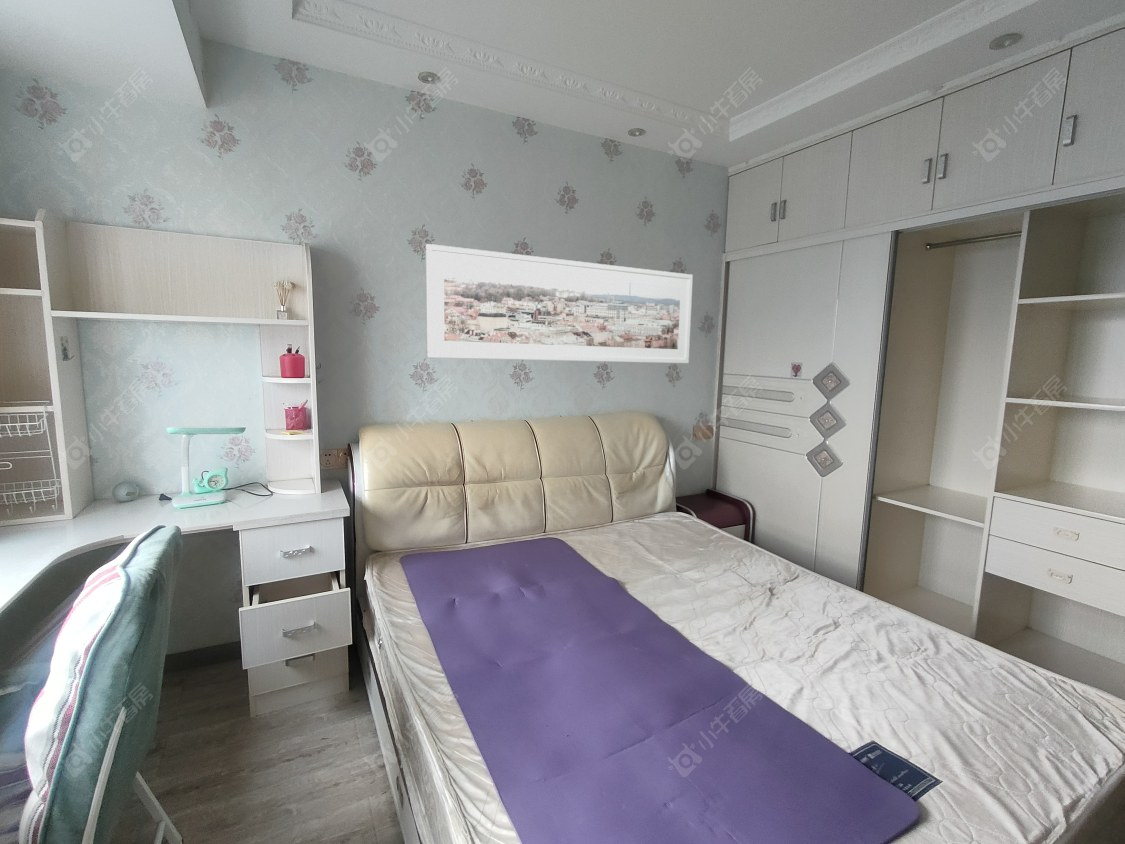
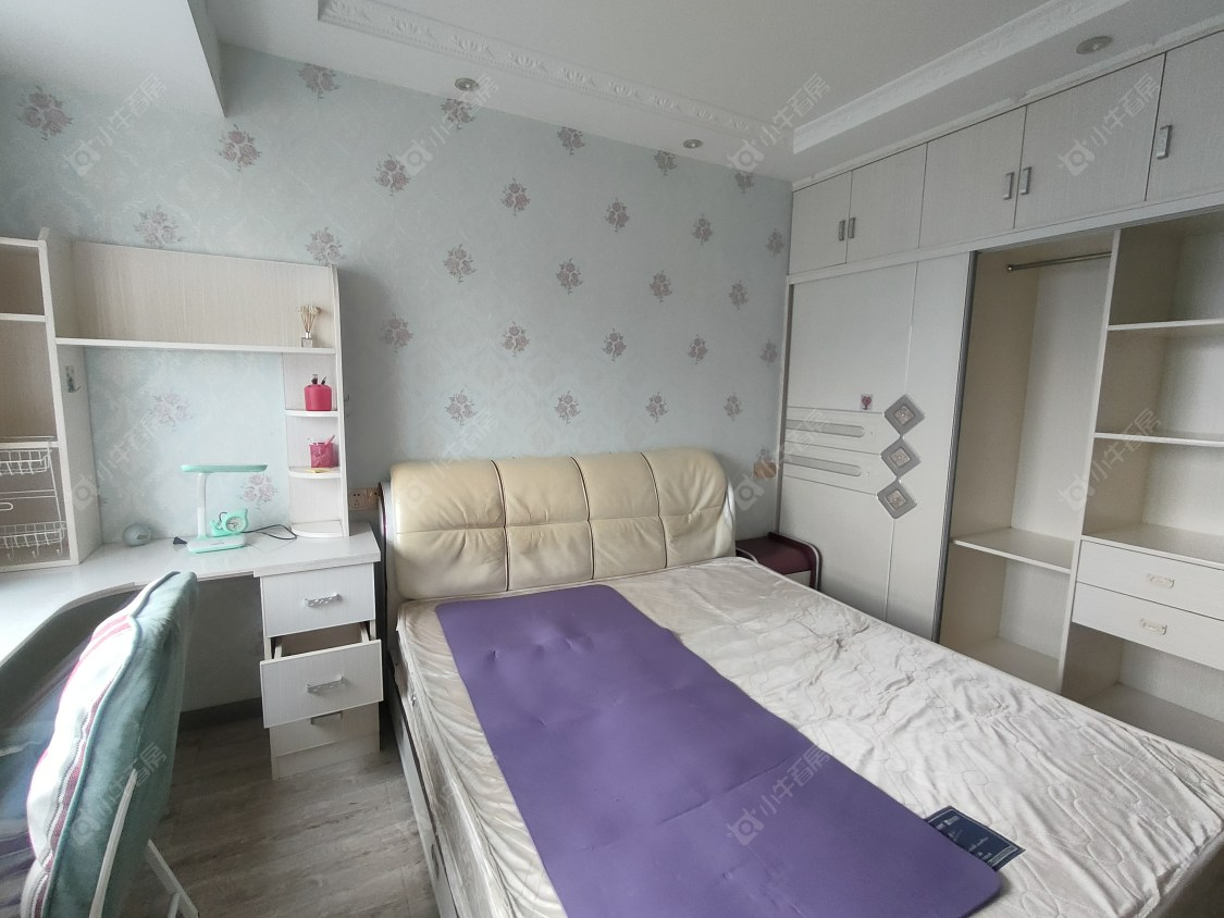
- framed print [424,243,694,364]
